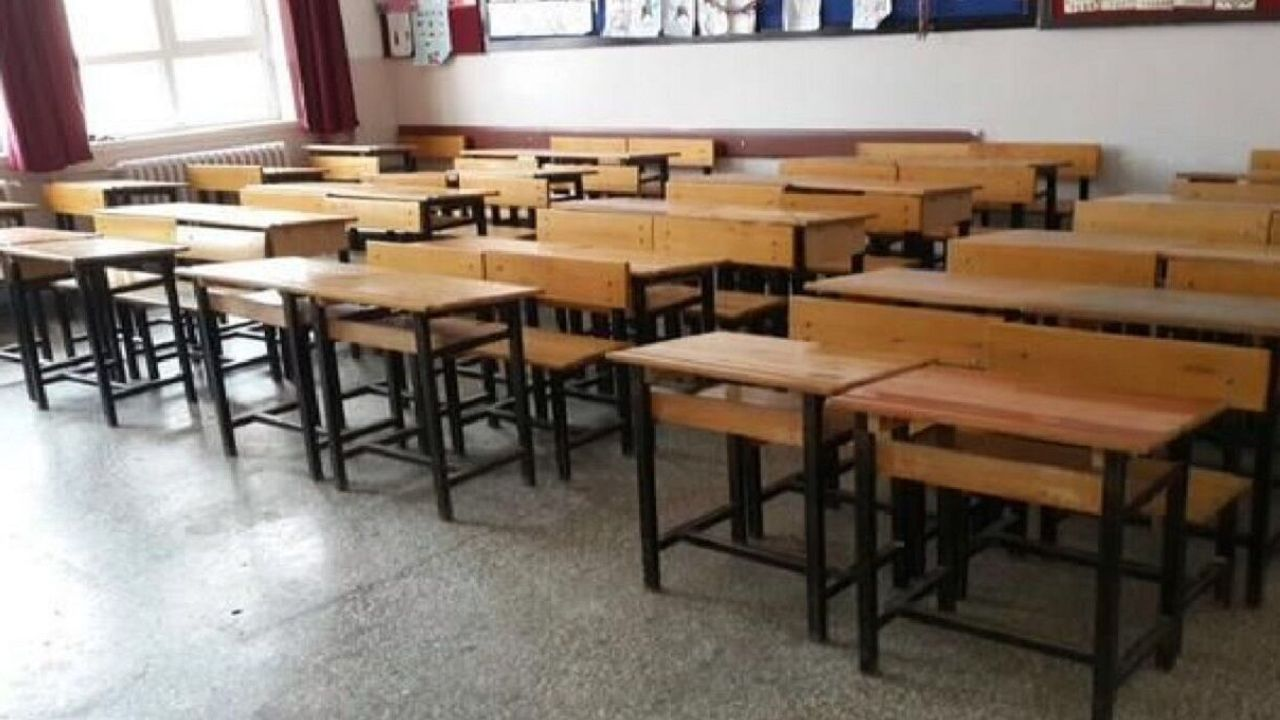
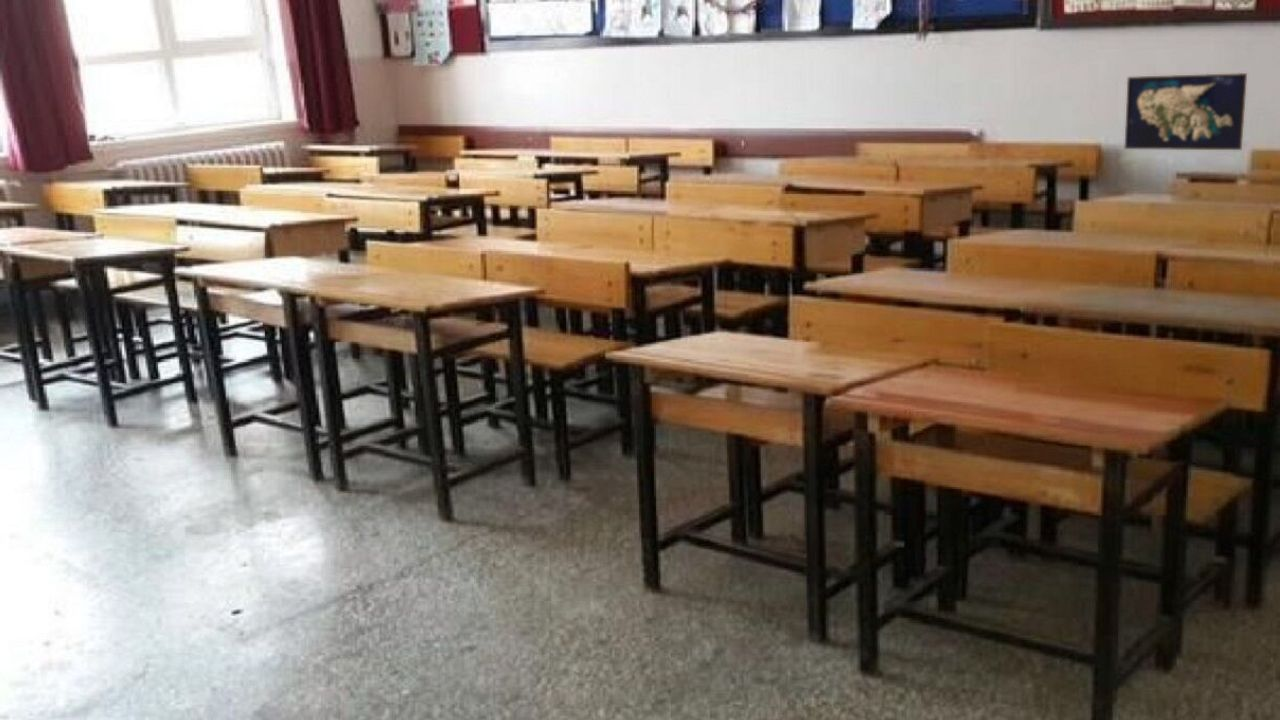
+ map [1123,72,1248,151]
